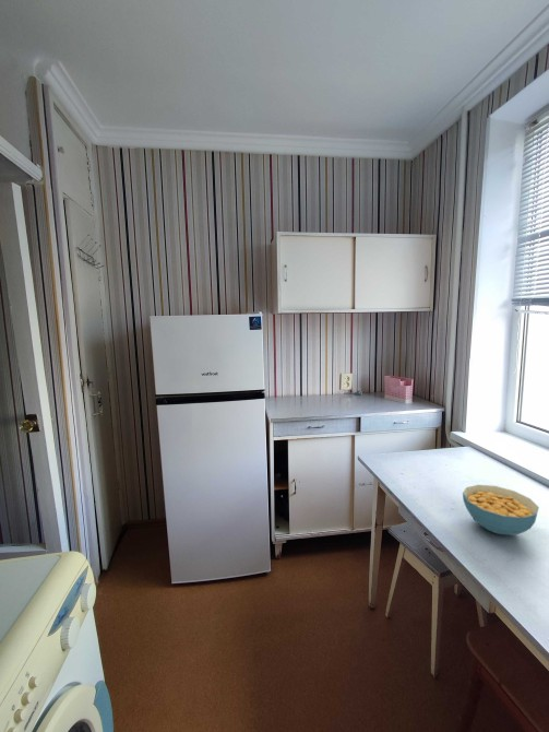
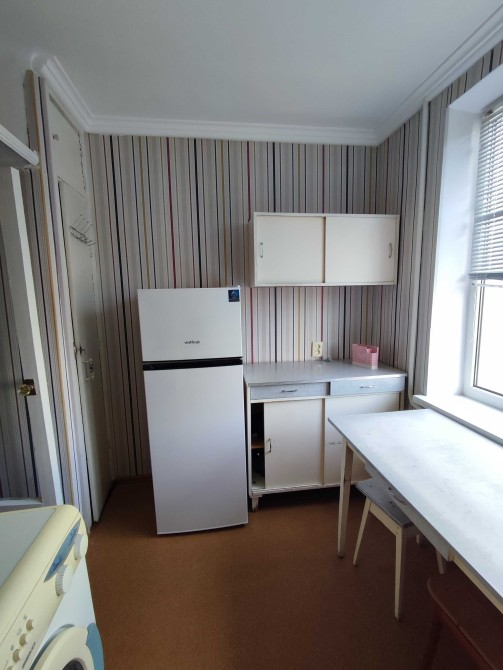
- cereal bowl [462,484,540,536]
